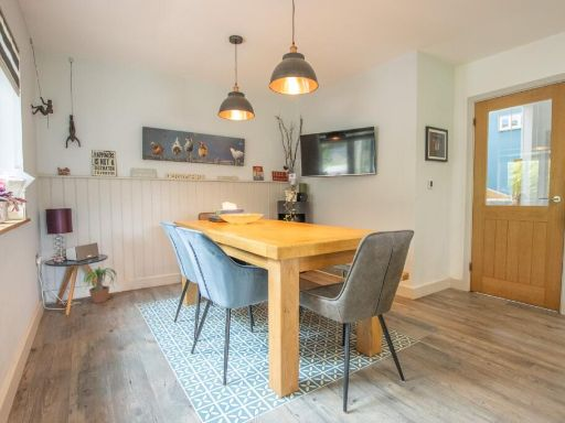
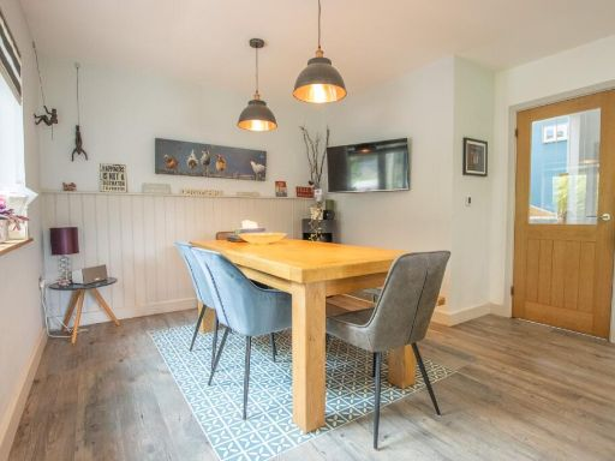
- potted plant [81,265,122,304]
